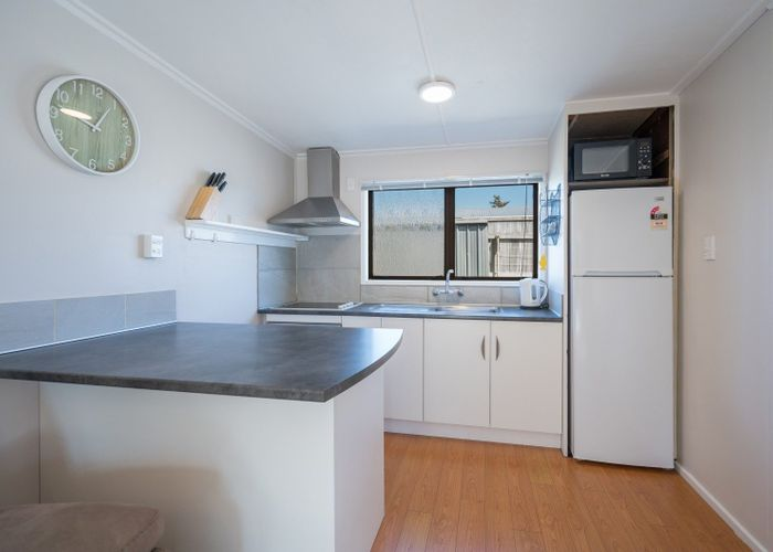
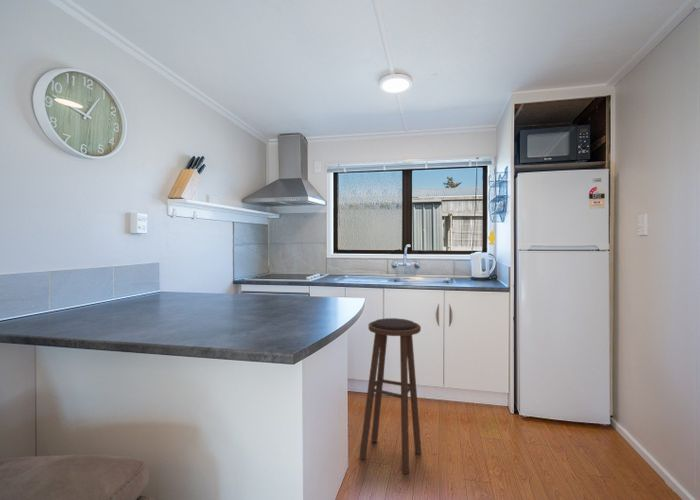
+ stool [358,317,422,475]
